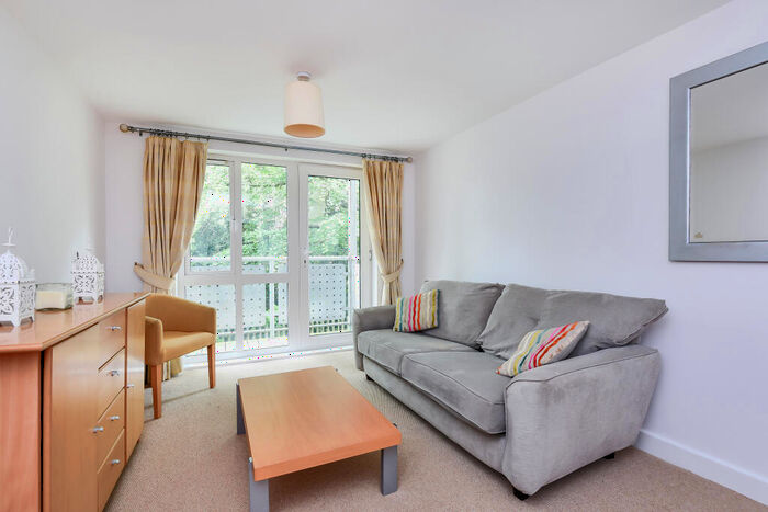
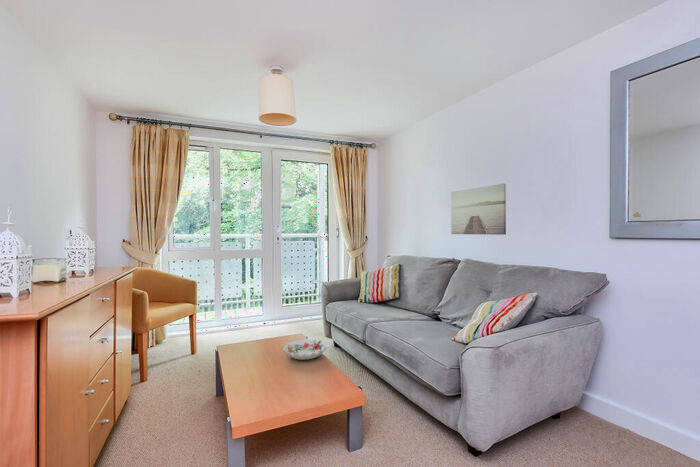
+ wall art [450,183,507,236]
+ decorative bowl [282,338,328,361]
